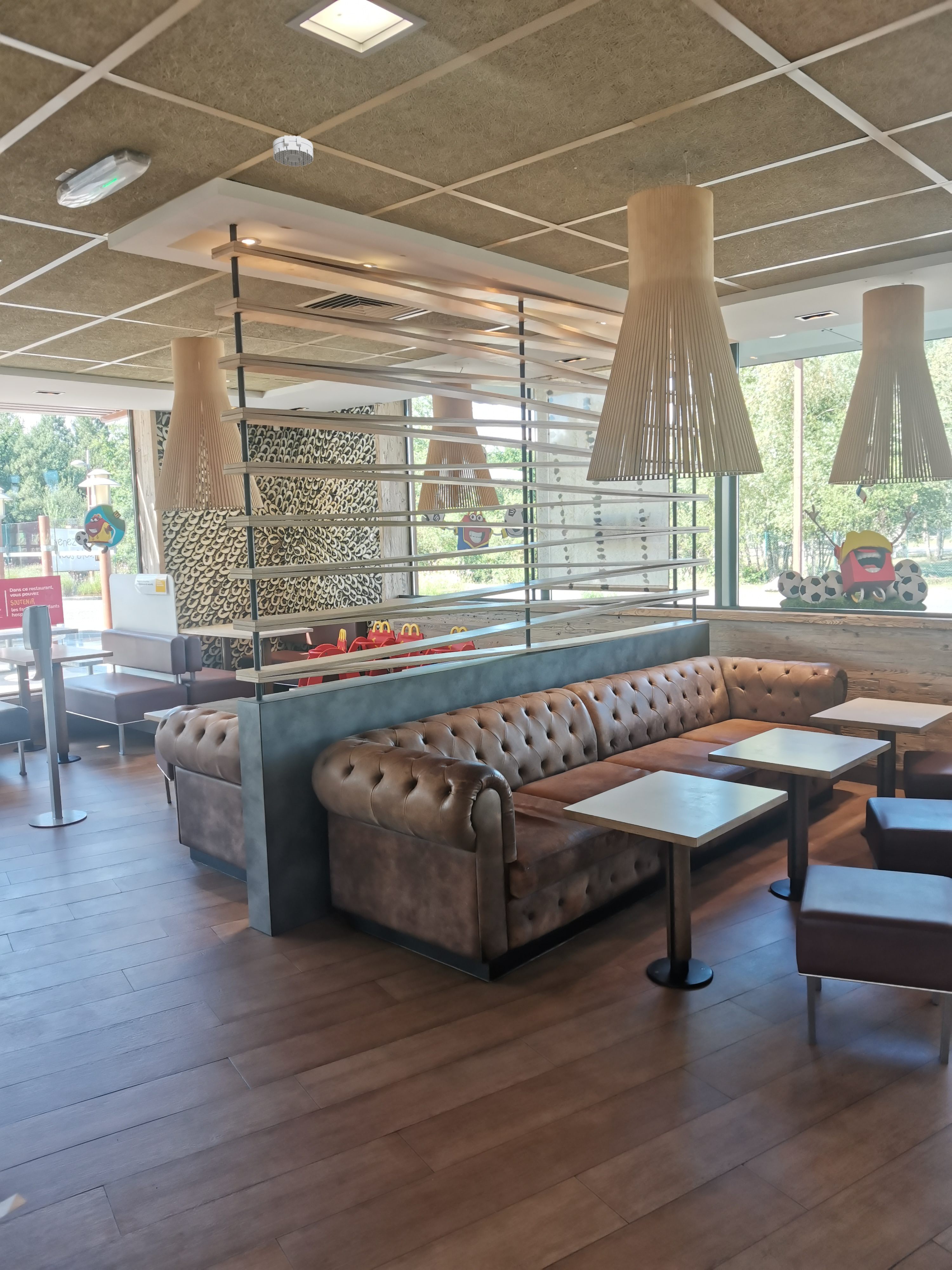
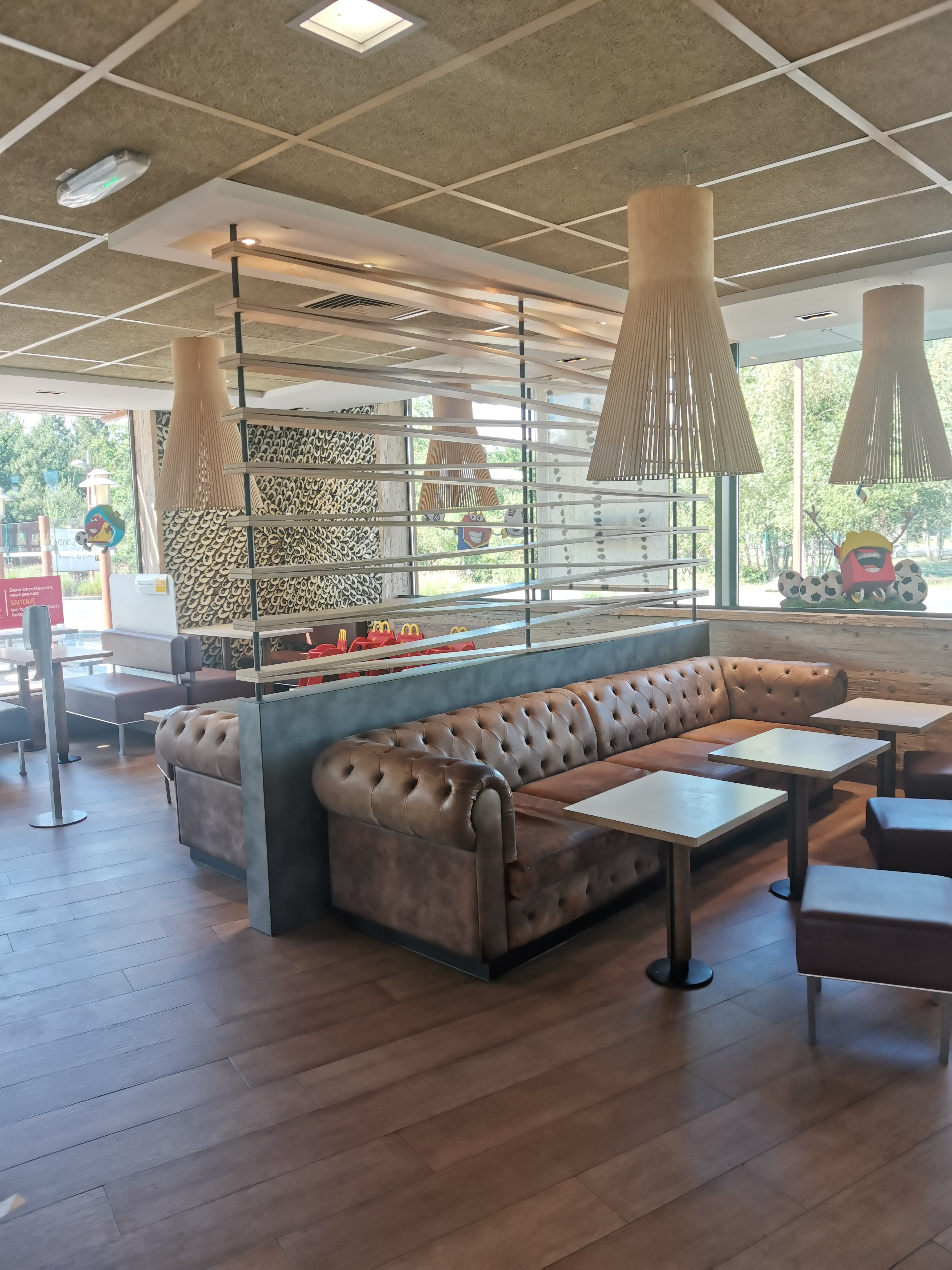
- smoke detector [273,135,314,167]
